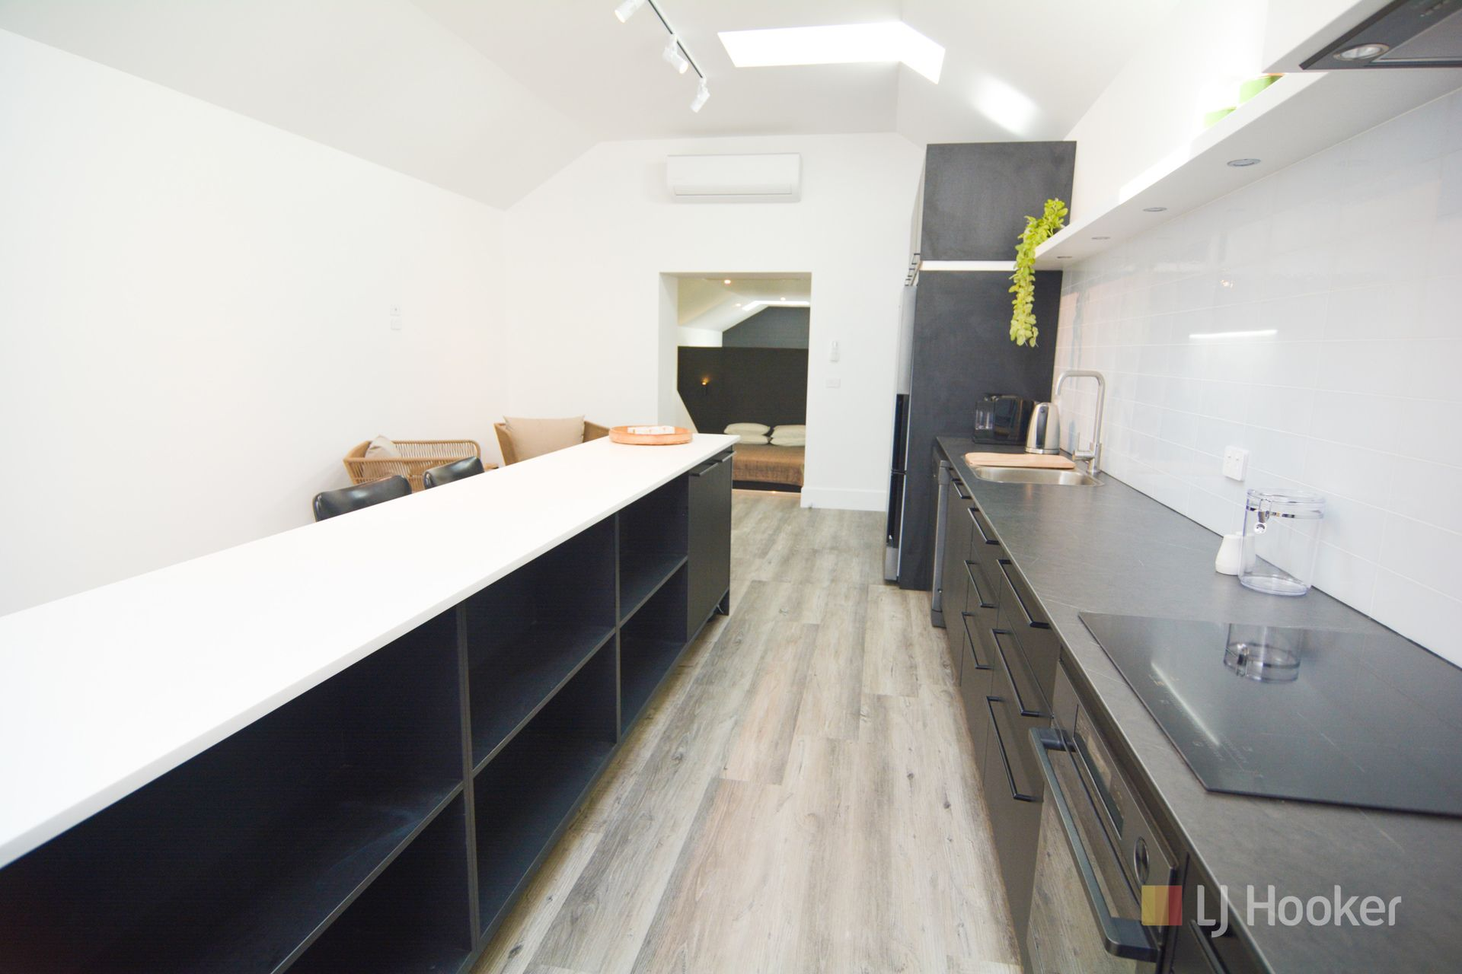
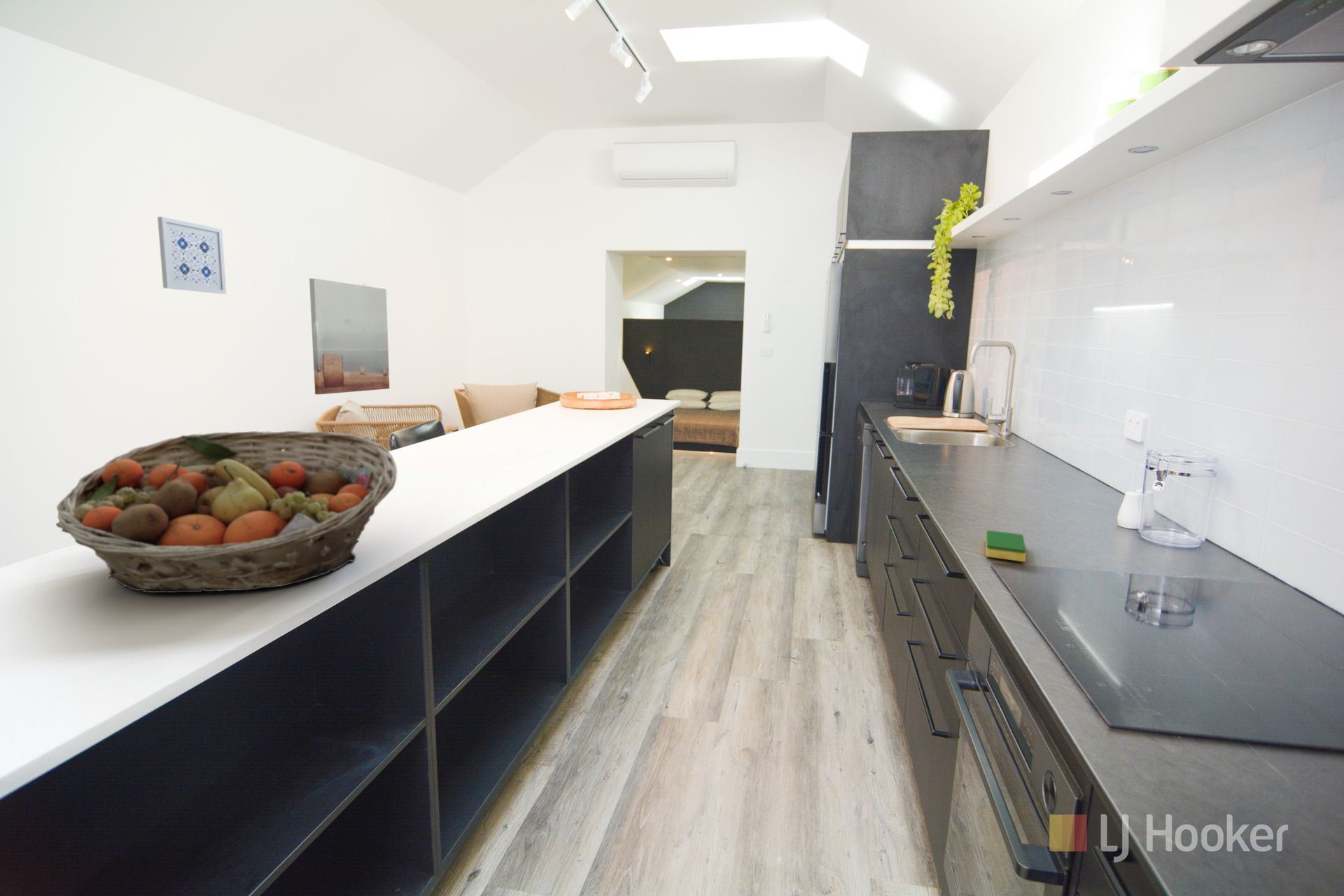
+ wall art [157,216,227,295]
+ dish sponge [985,529,1027,563]
+ wall art [309,278,390,395]
+ fruit basket [55,430,398,594]
